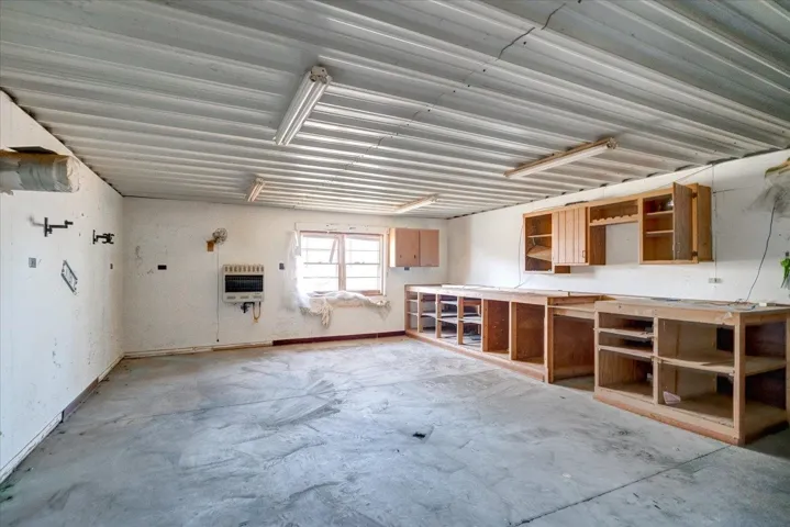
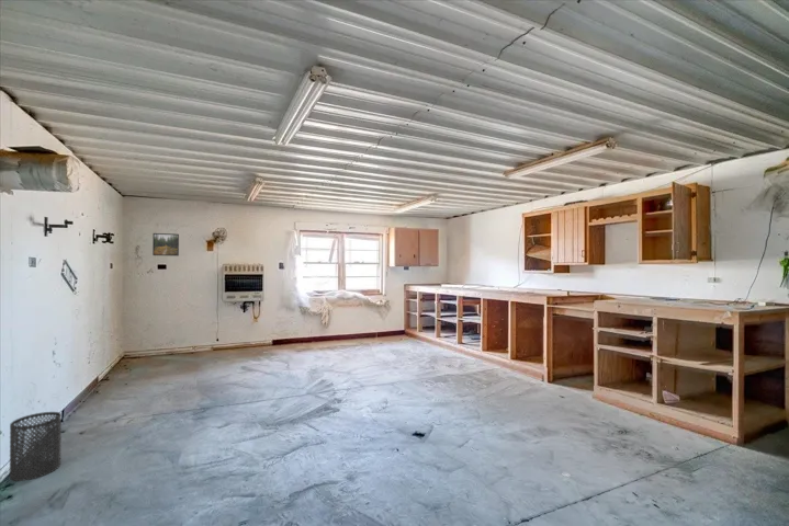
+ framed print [151,232,180,256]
+ trash can [9,411,63,482]
